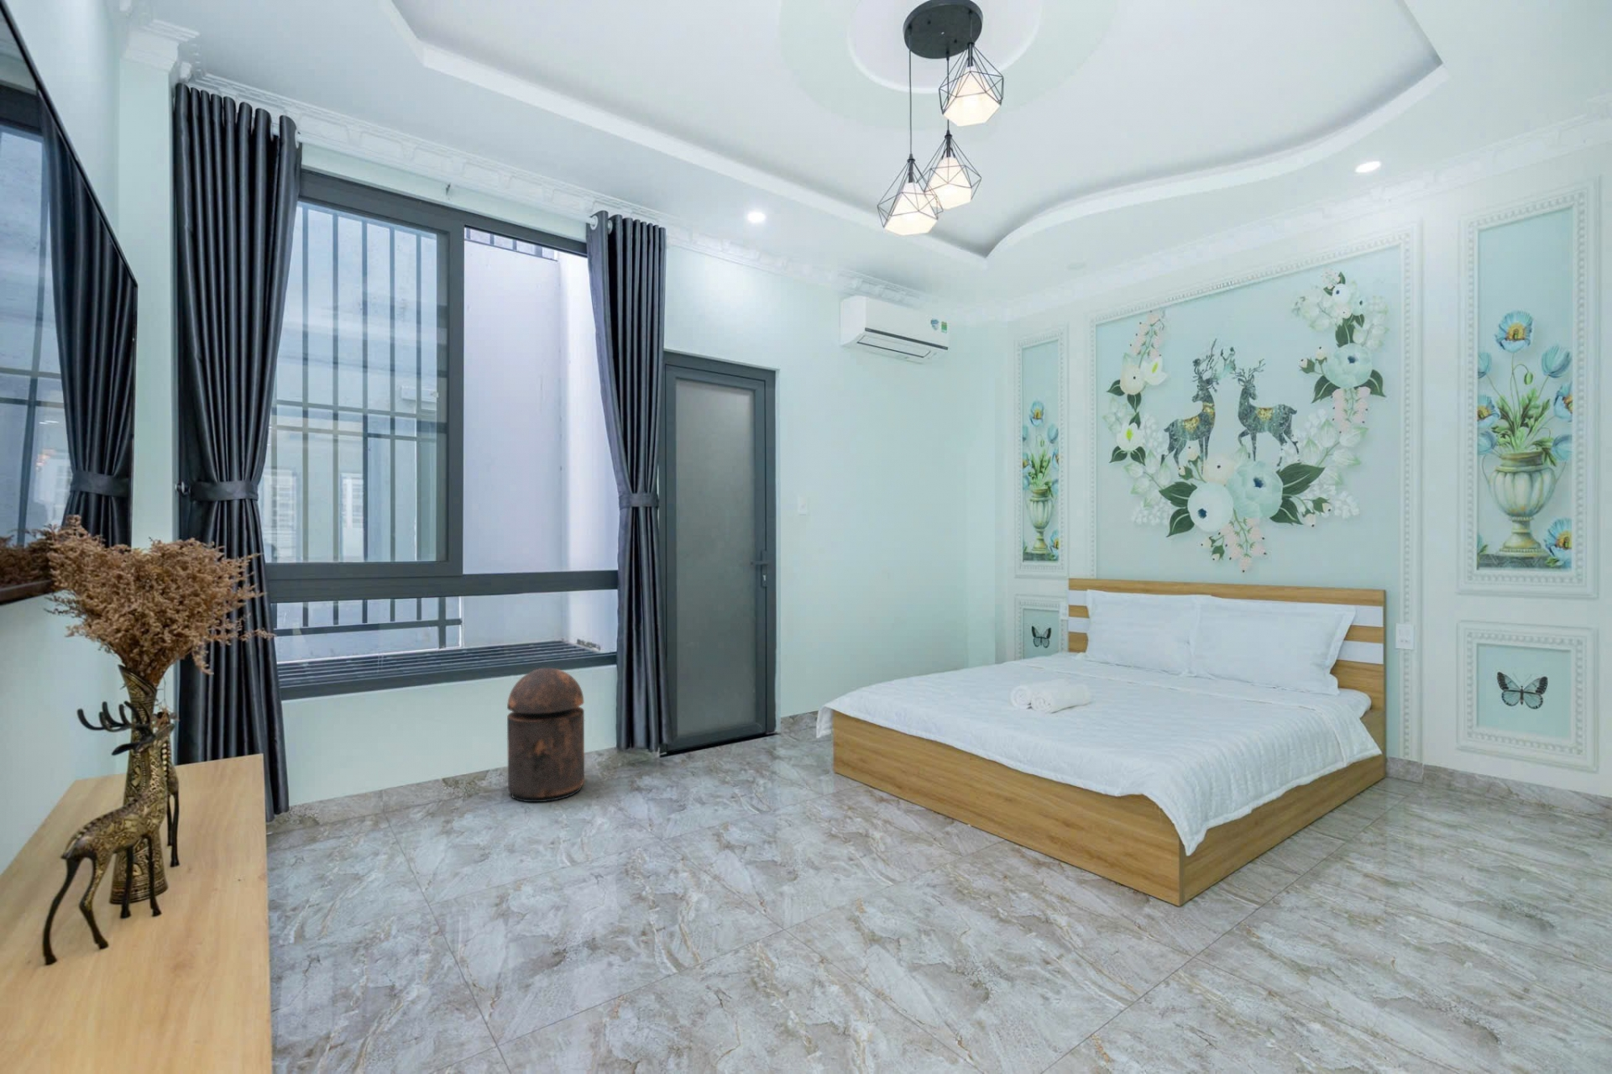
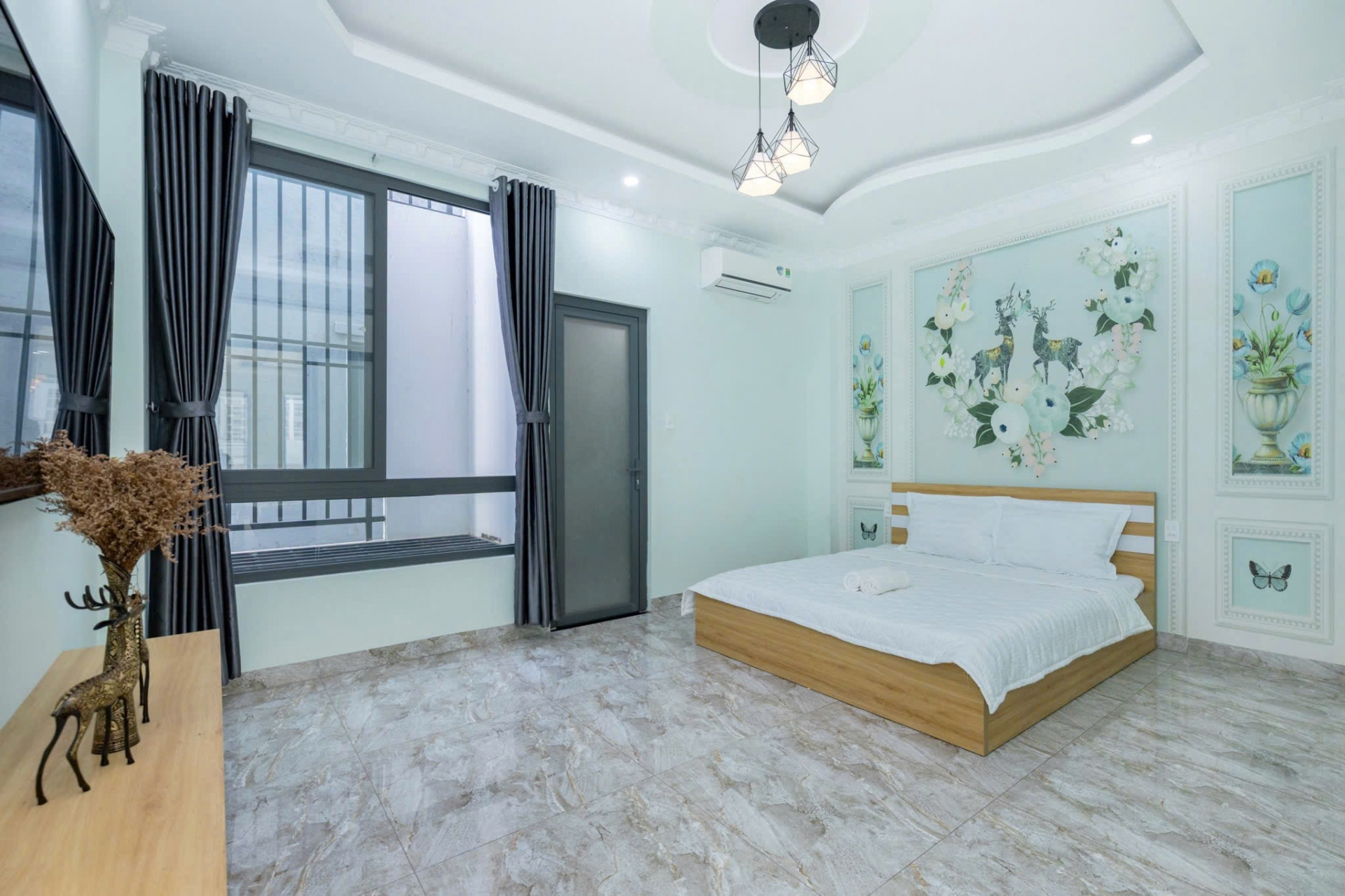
- trash can [506,668,585,803]
